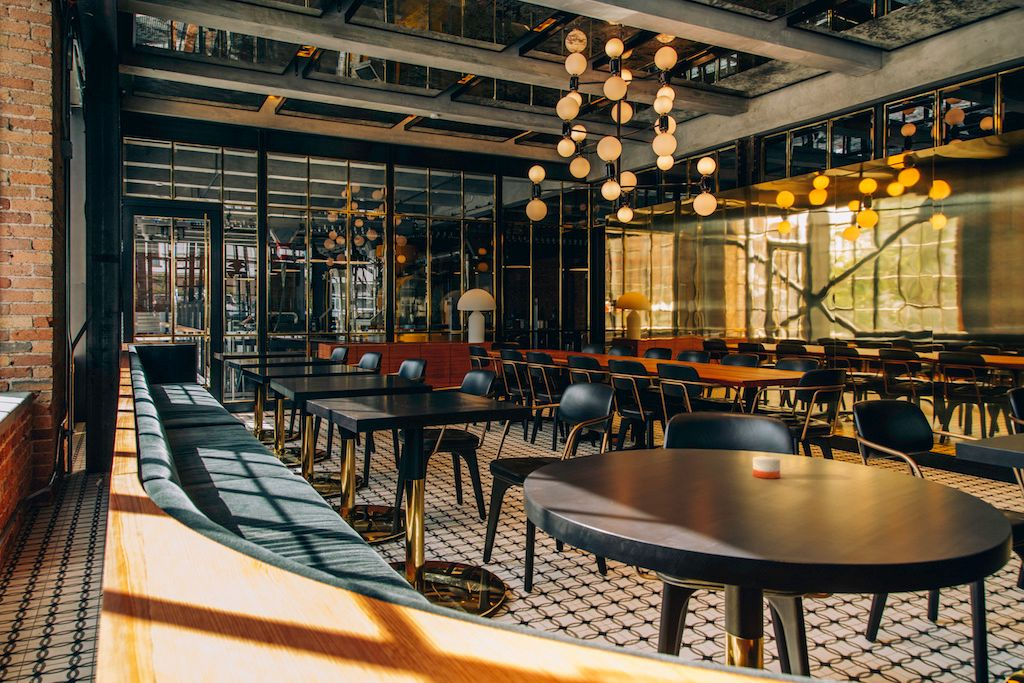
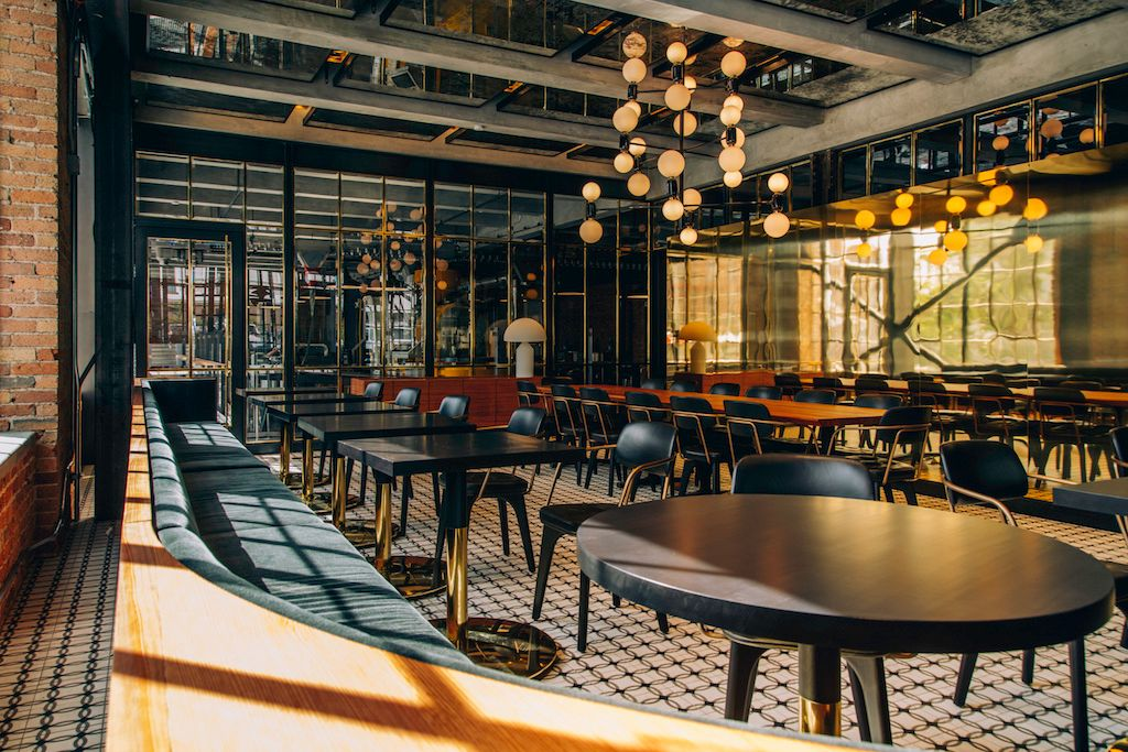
- candle [752,456,781,480]
